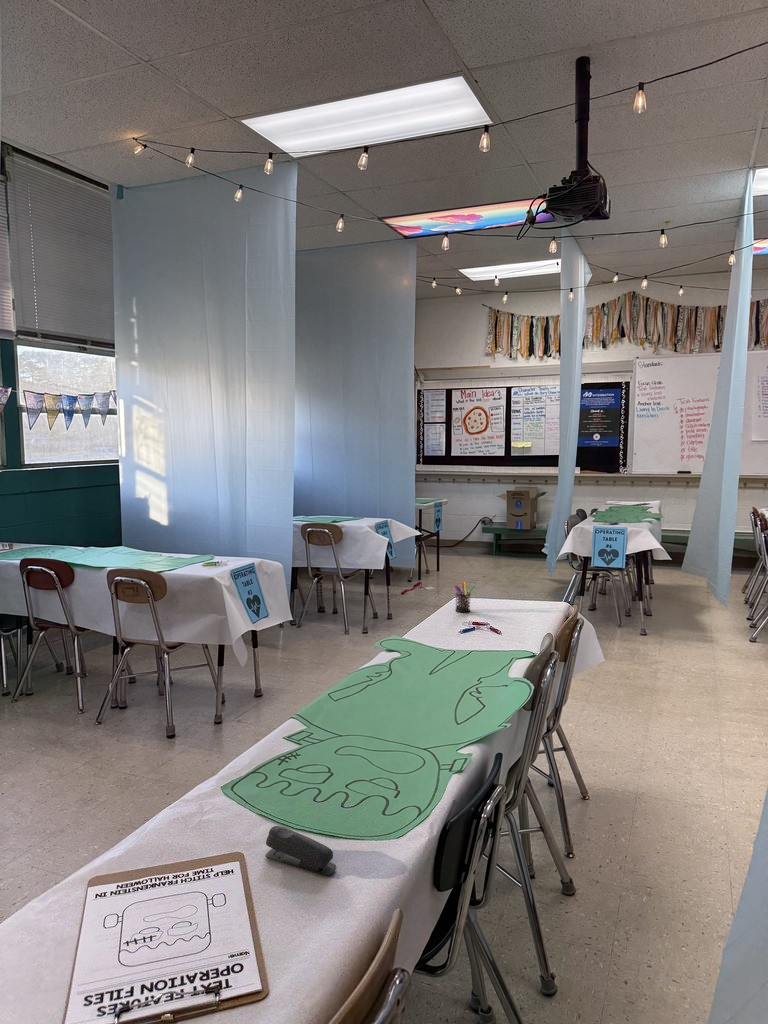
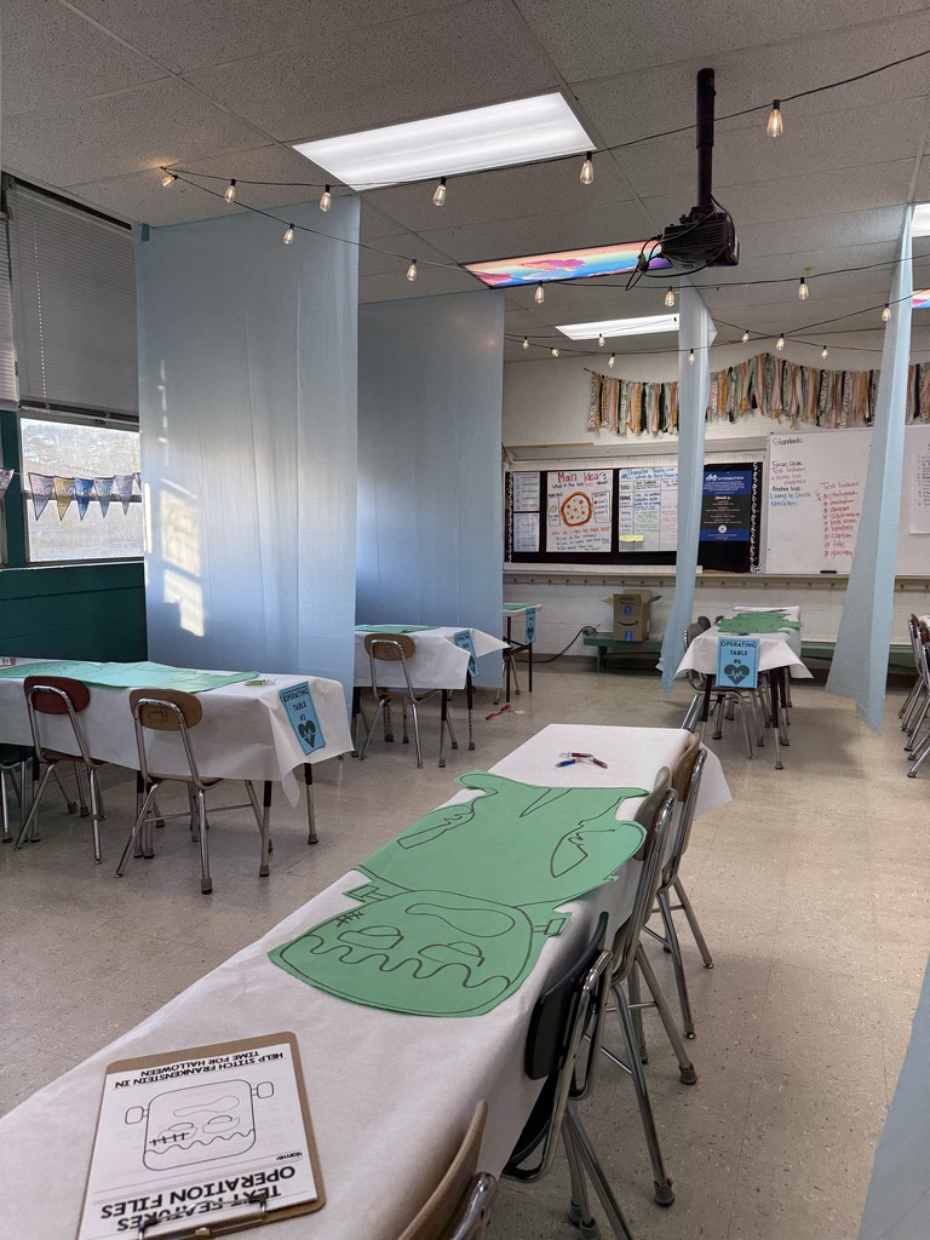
- stapler [264,825,337,877]
- pen holder [453,581,476,613]
